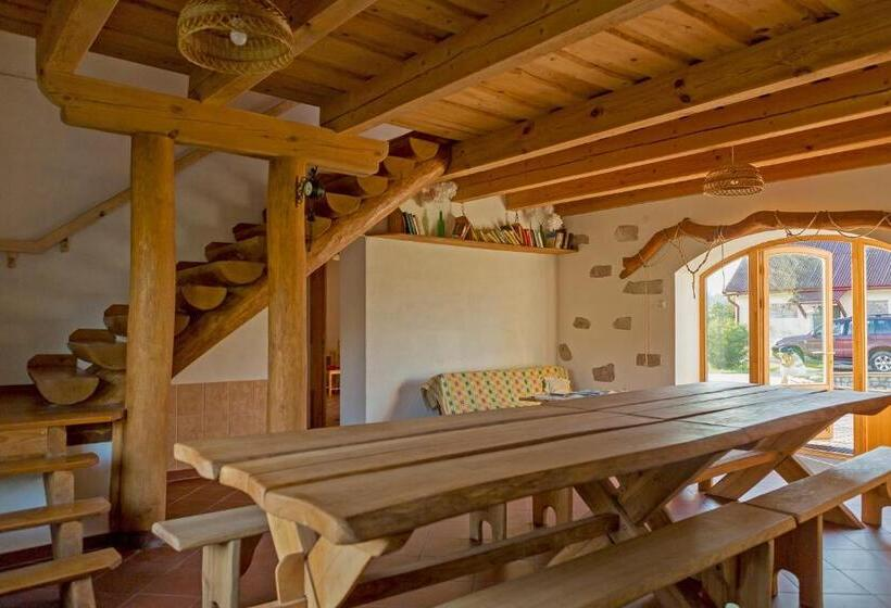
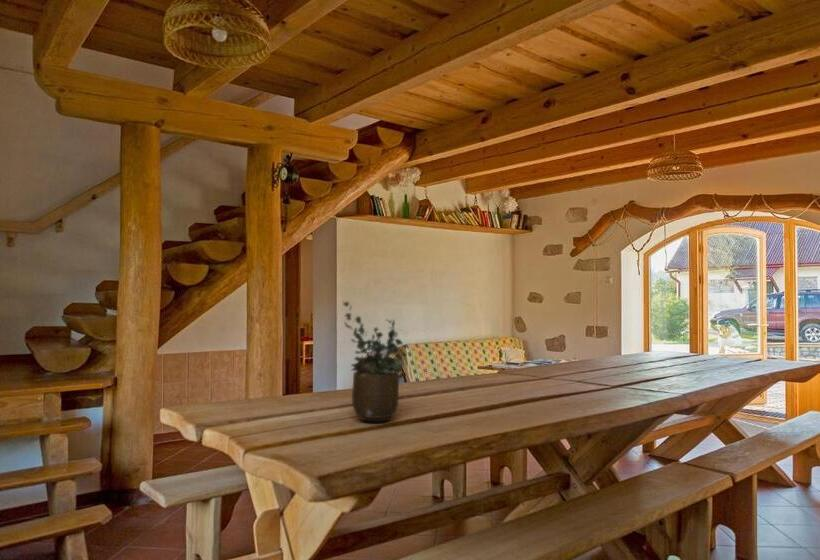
+ potted plant [342,300,408,423]
